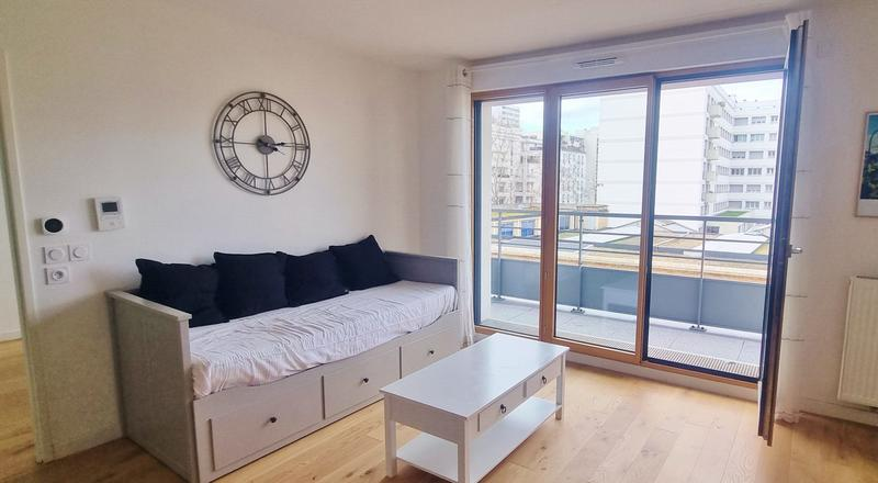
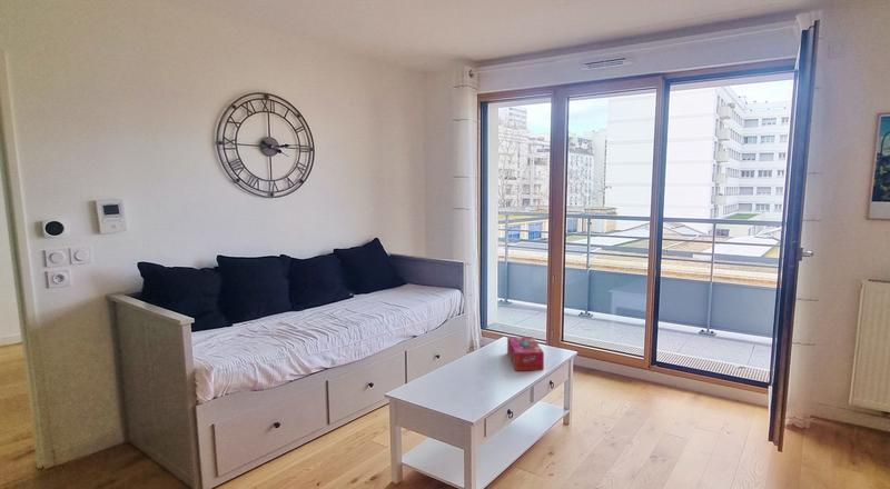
+ tissue box [506,336,545,372]
